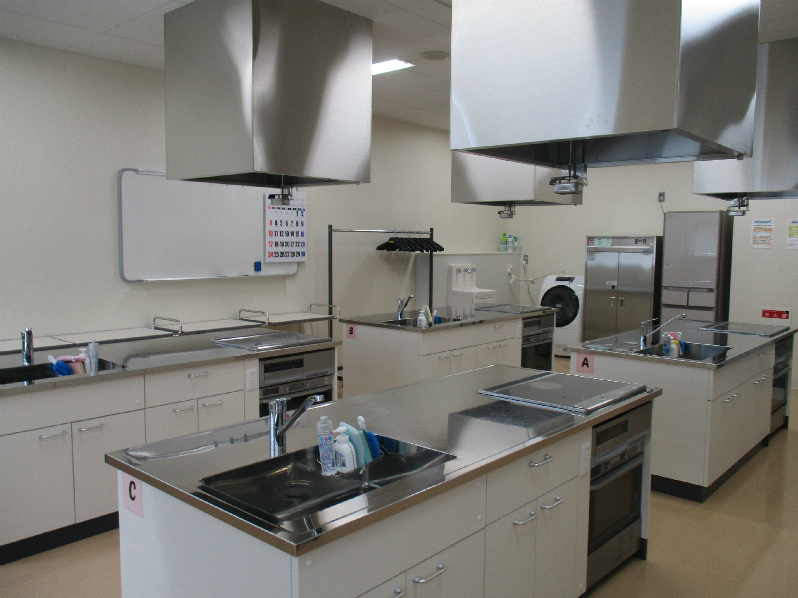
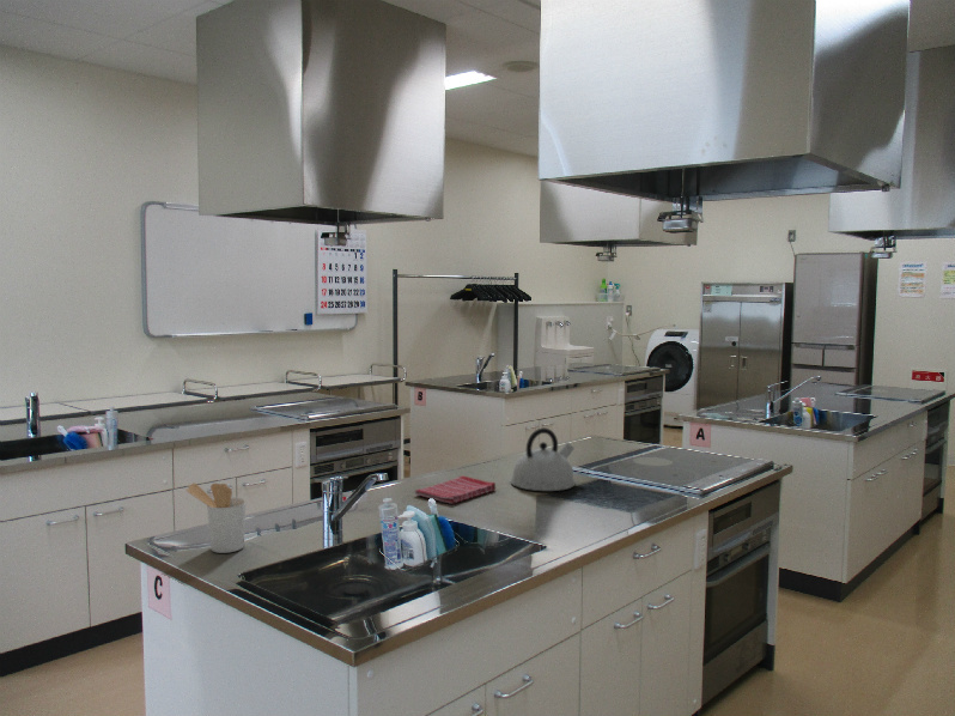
+ dish towel [414,475,497,505]
+ utensil holder [184,483,248,554]
+ kettle [510,426,576,492]
